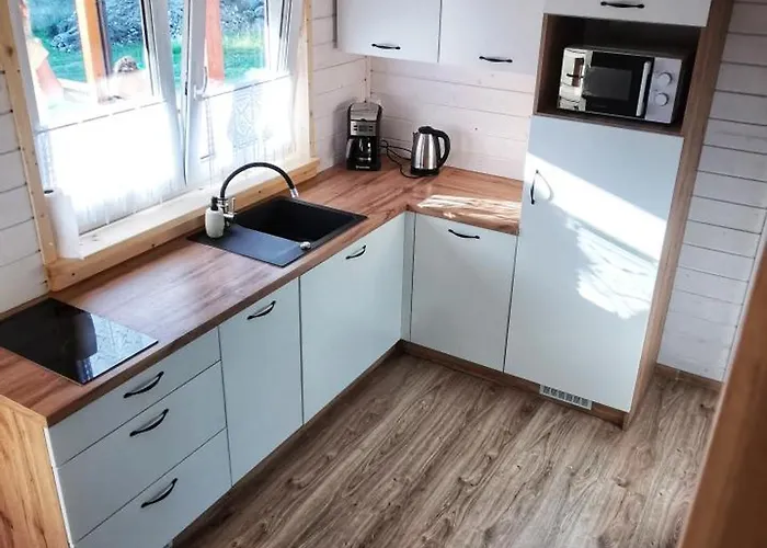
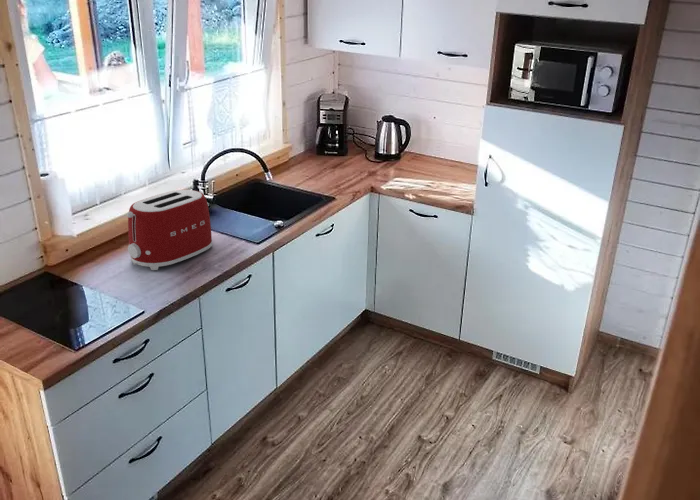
+ toaster [126,189,213,271]
